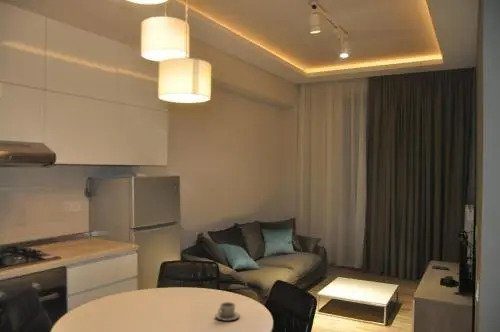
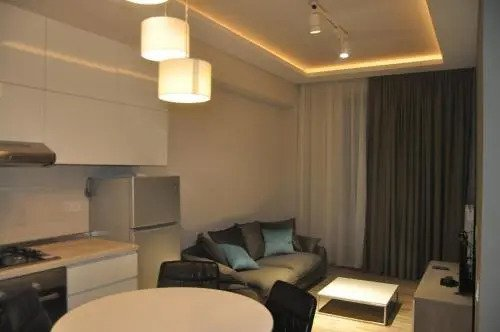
- cup [214,301,241,322]
